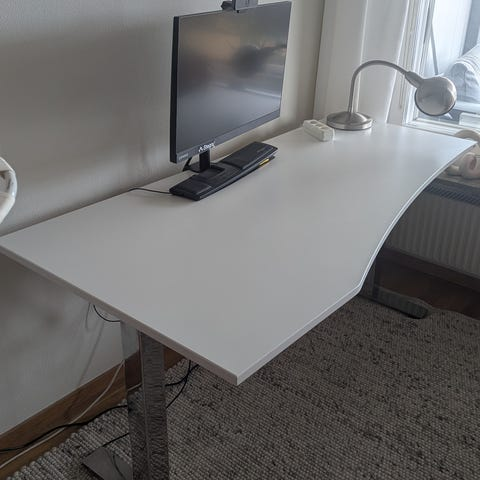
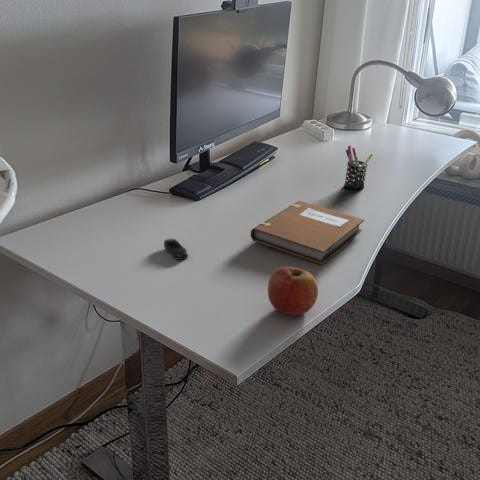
+ fruit [267,266,319,317]
+ computer mouse [163,238,189,261]
+ pen holder [343,144,374,191]
+ notebook [250,200,365,265]
